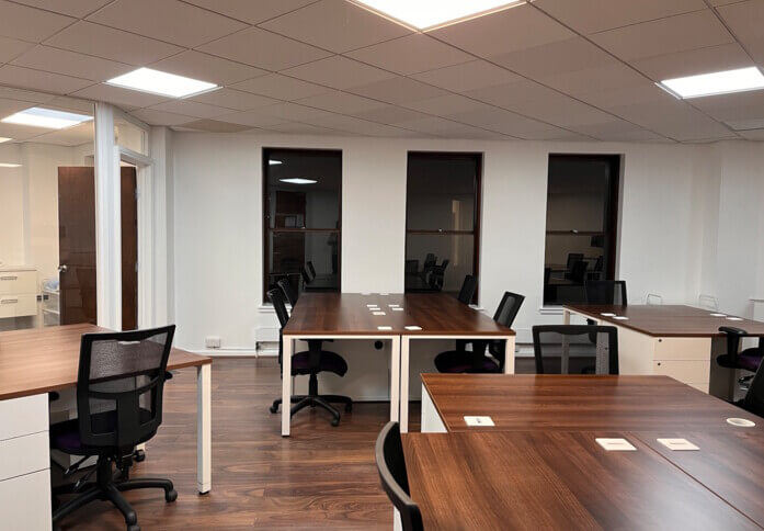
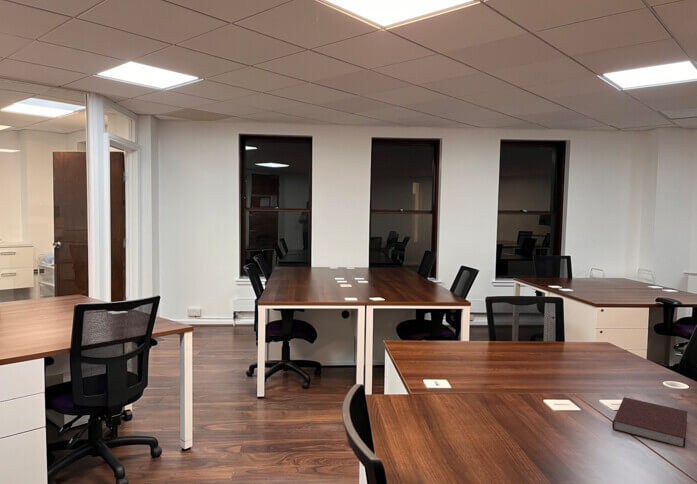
+ notebook [611,396,689,449]
